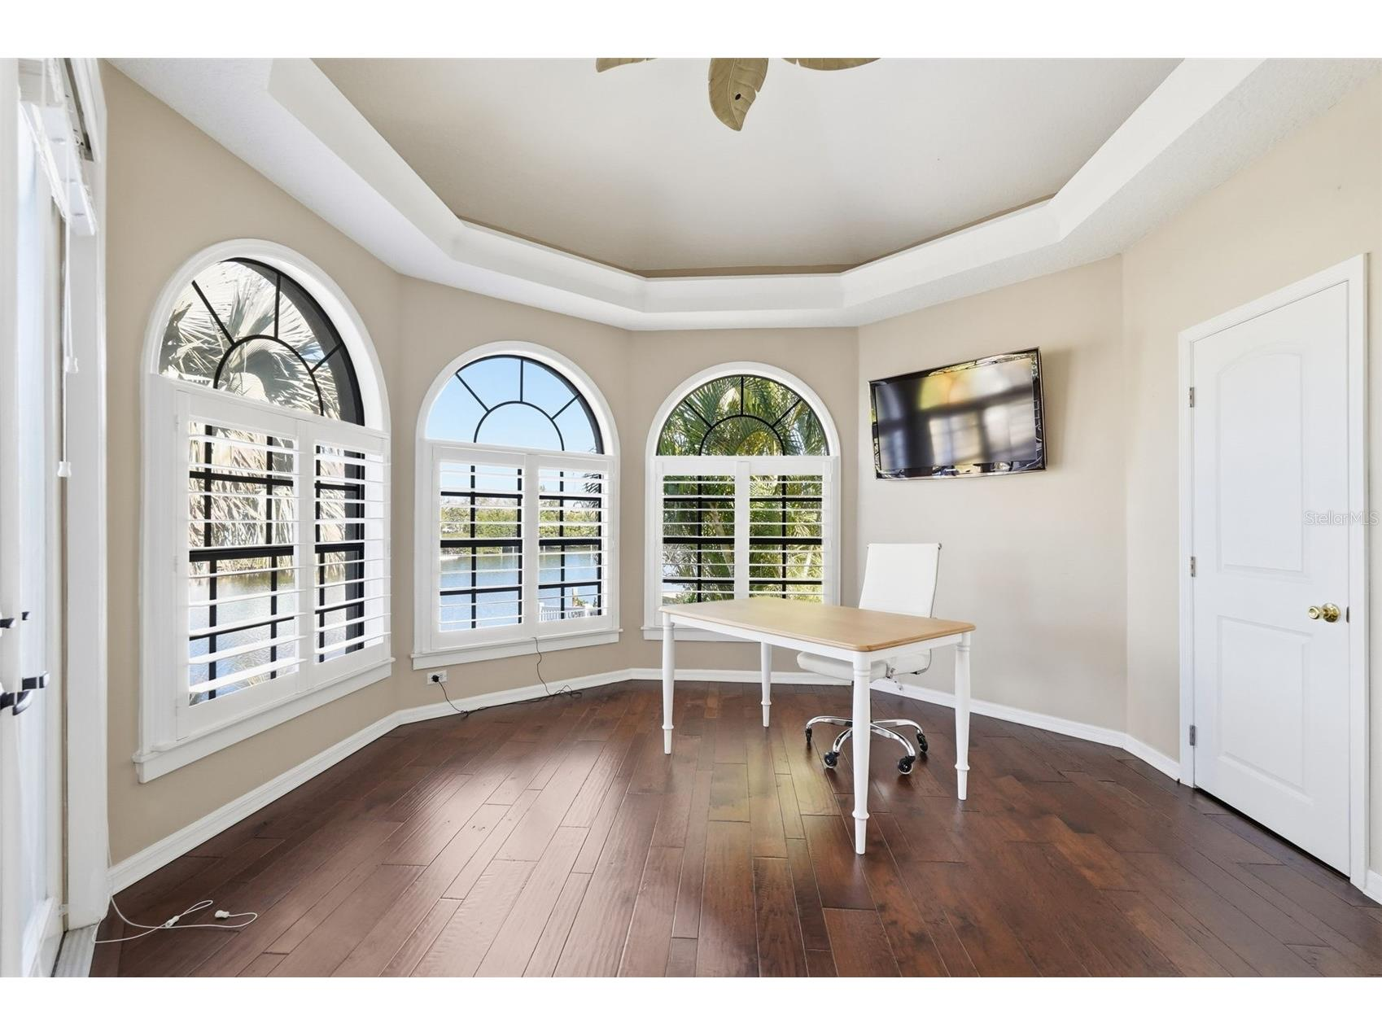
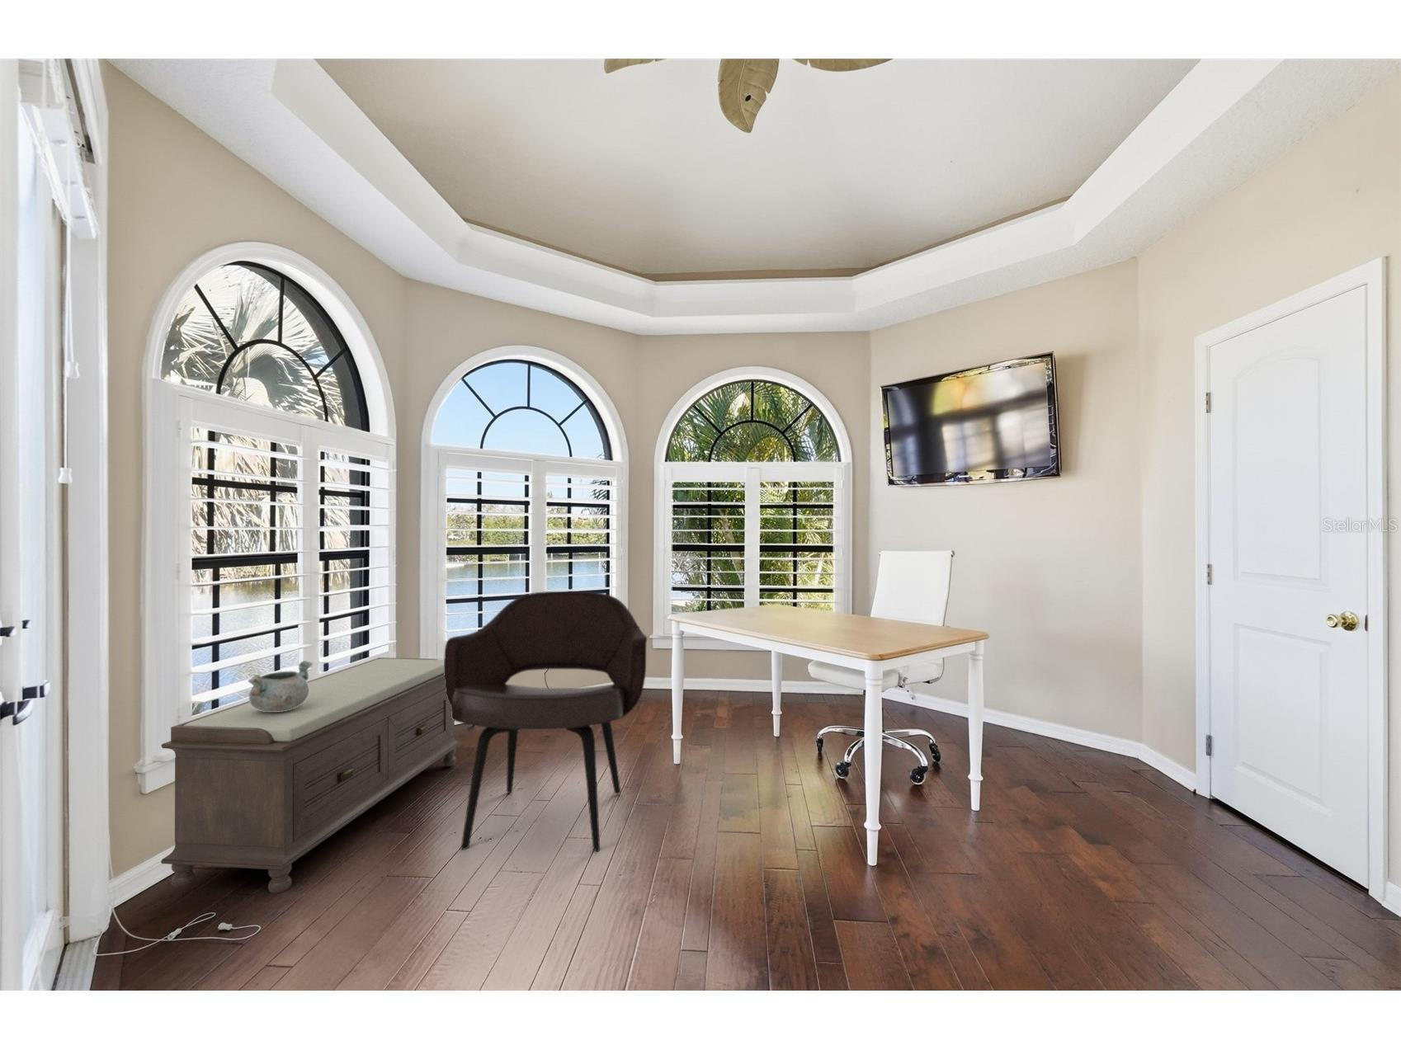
+ bench [160,656,462,894]
+ decorative bowl [247,660,313,711]
+ armchair [443,590,648,853]
